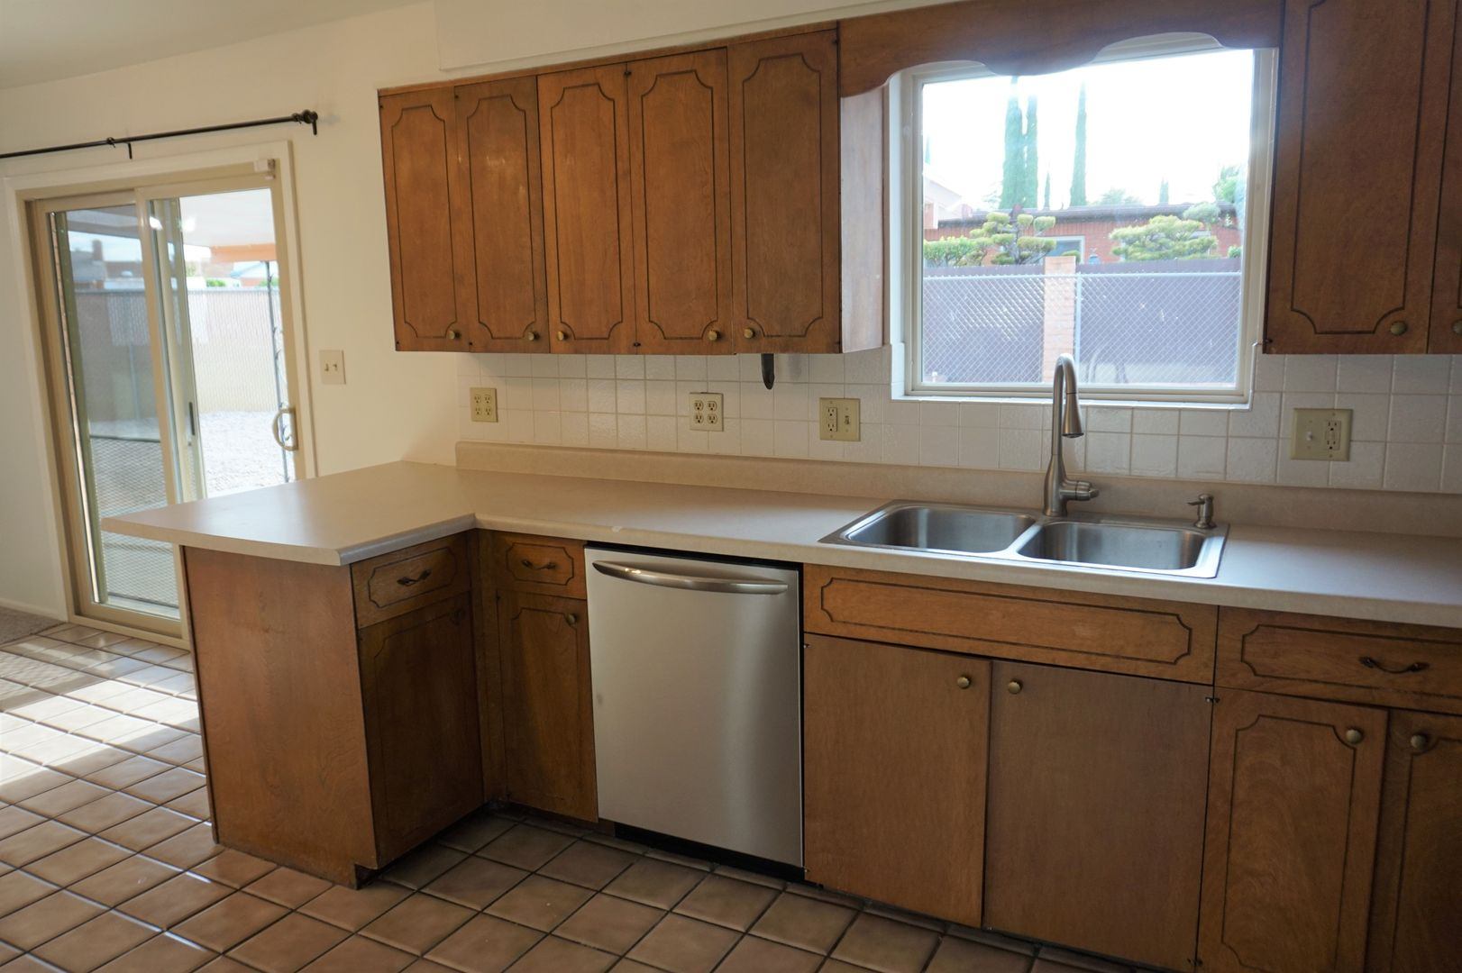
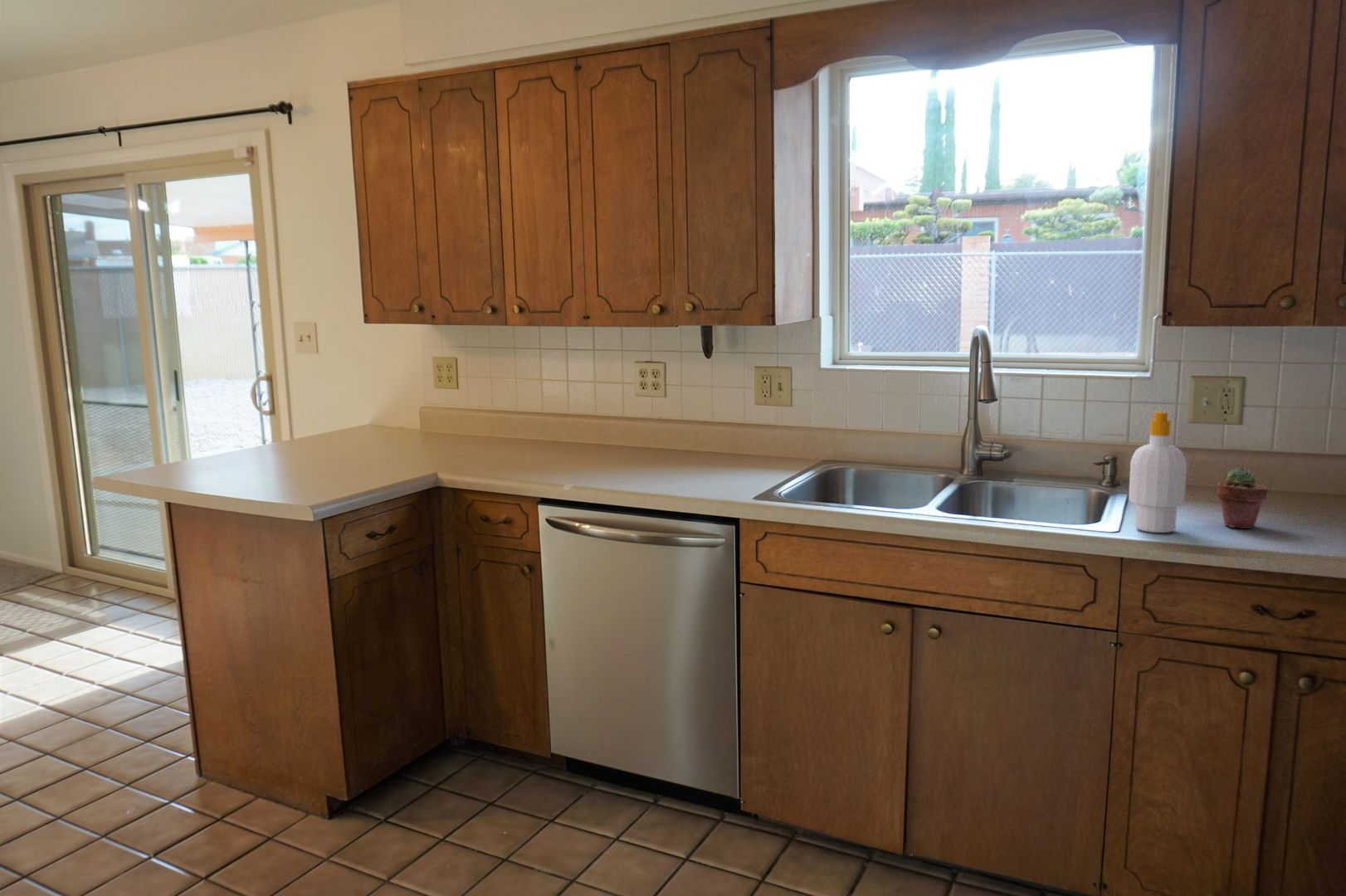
+ soap bottle [1128,410,1188,533]
+ potted succulent [1217,467,1269,529]
